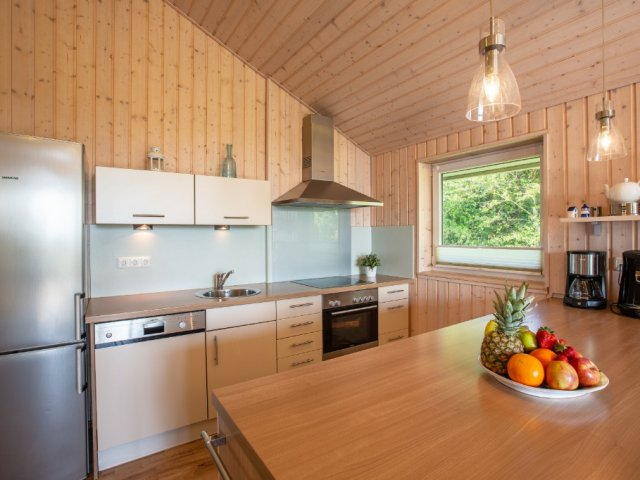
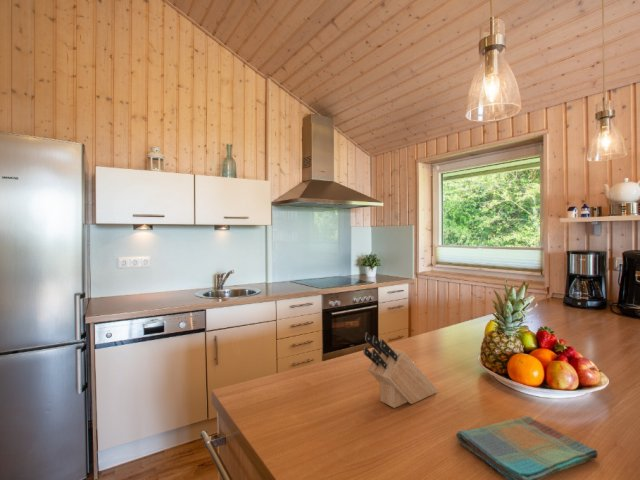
+ dish towel [455,415,599,480]
+ knife block [362,332,439,409]
